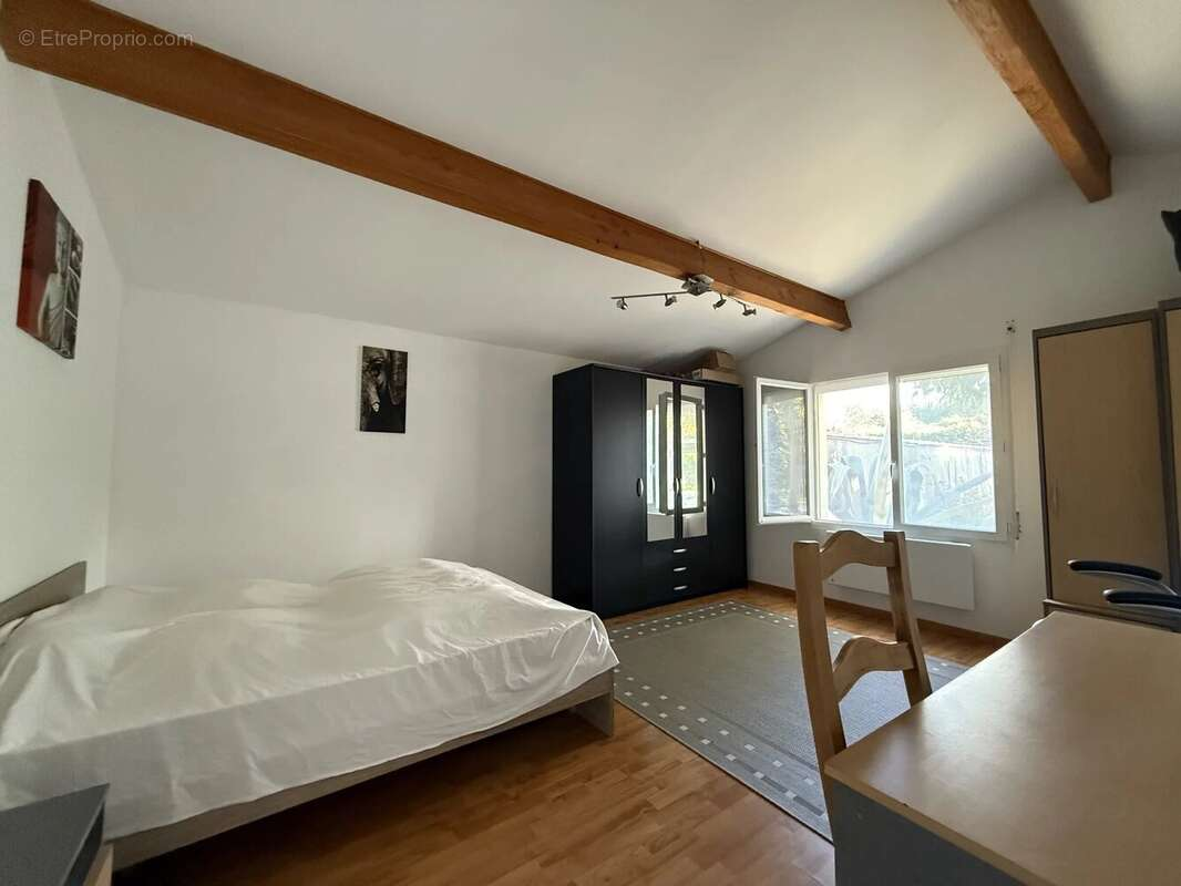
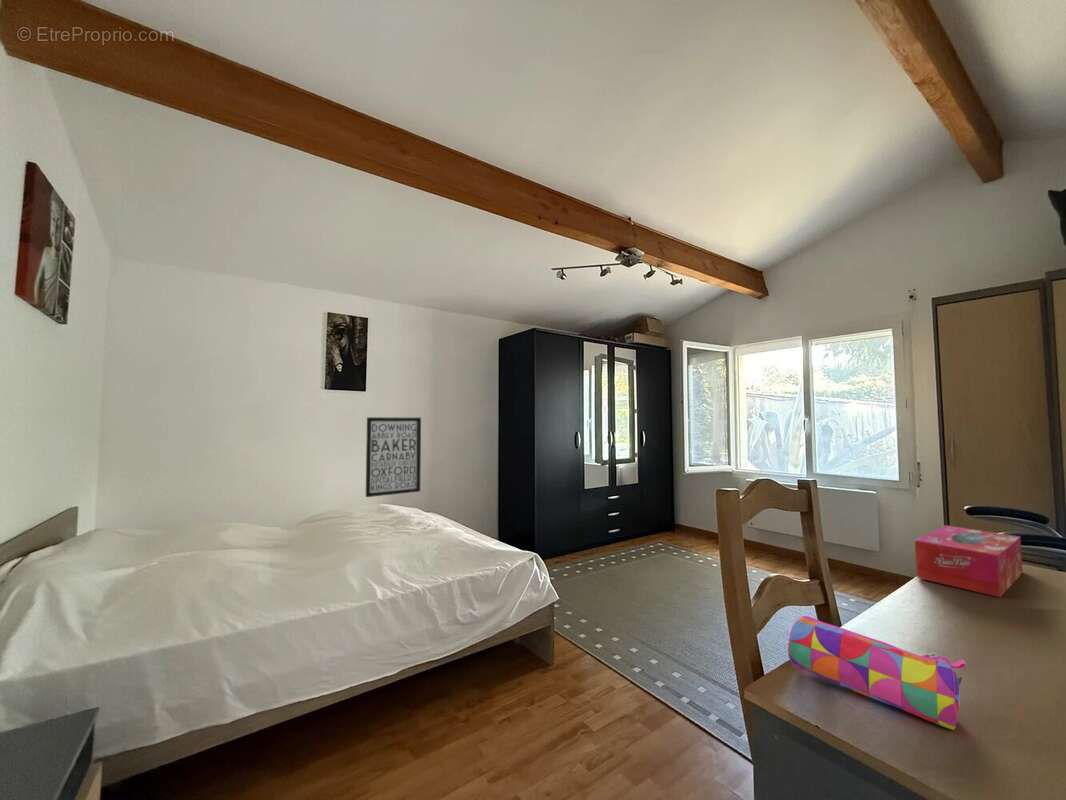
+ tissue box [914,524,1024,598]
+ pencil case [787,615,967,731]
+ wall art [365,416,422,498]
